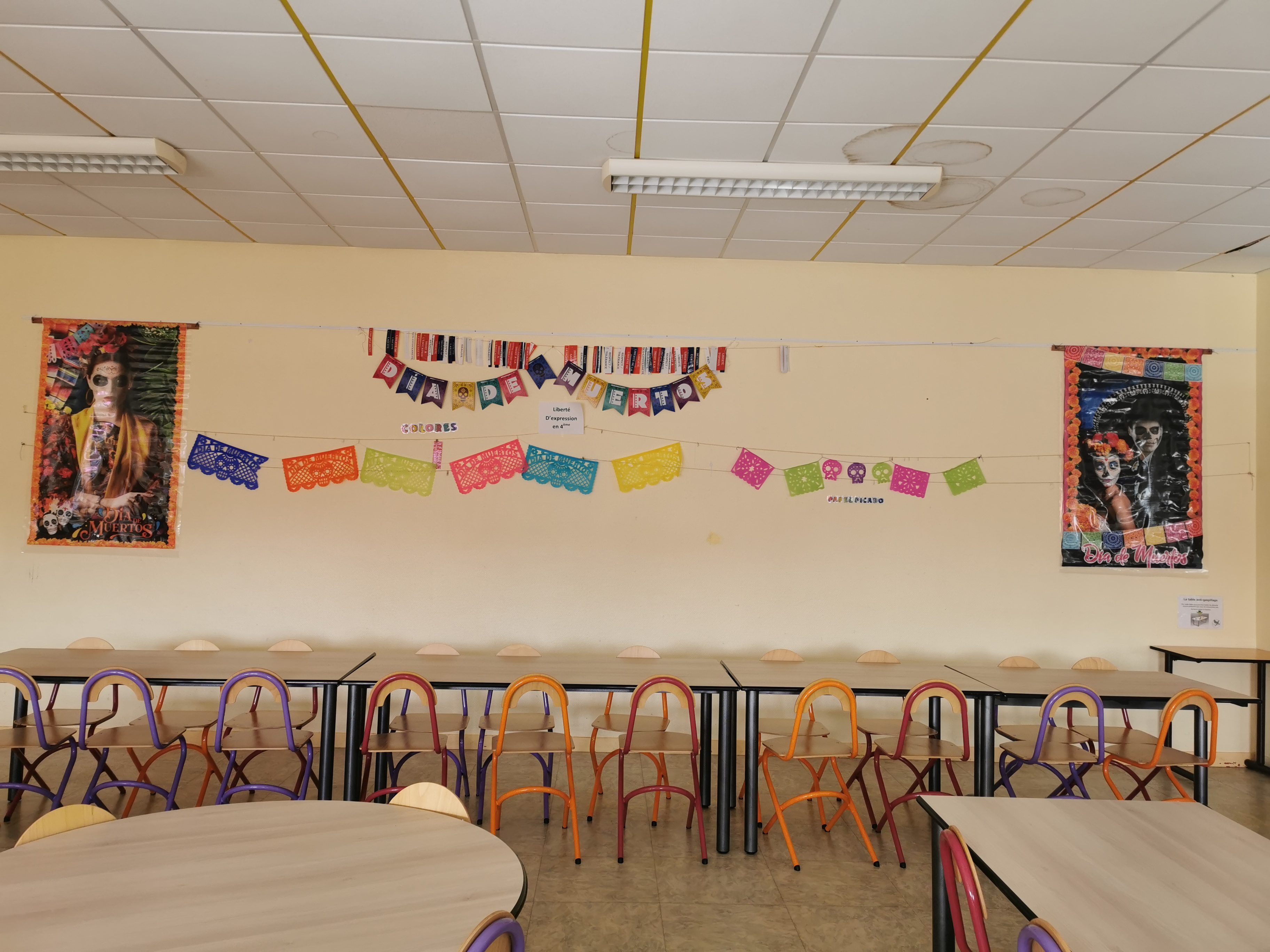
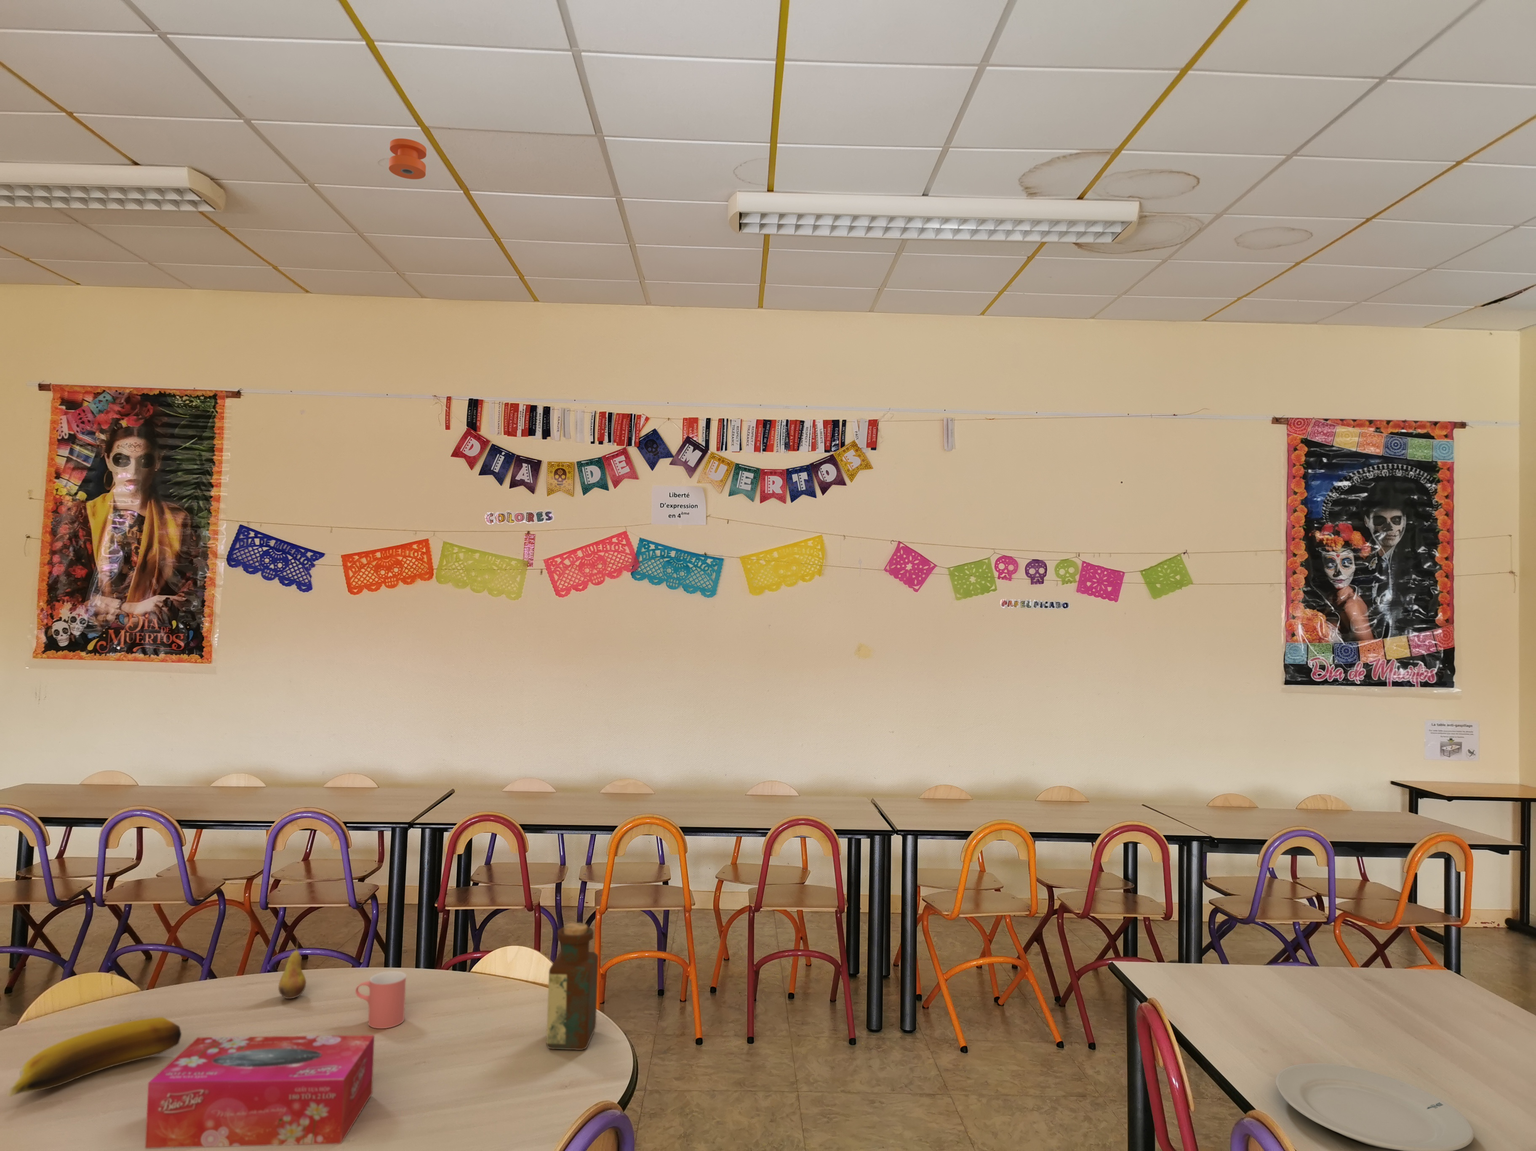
+ cup [354,971,406,1029]
+ bottle [547,922,599,1051]
+ tissue box [145,1035,375,1149]
+ fruit [278,936,306,999]
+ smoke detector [388,138,427,180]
+ chinaware [1276,1063,1474,1151]
+ banana [6,1017,181,1098]
